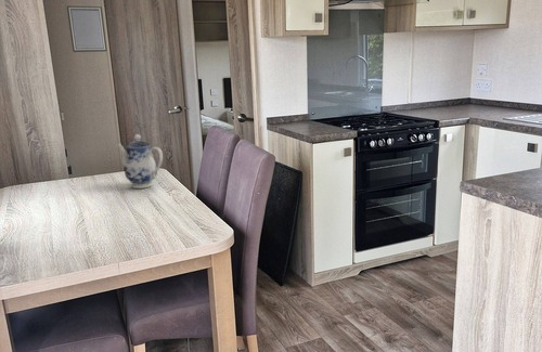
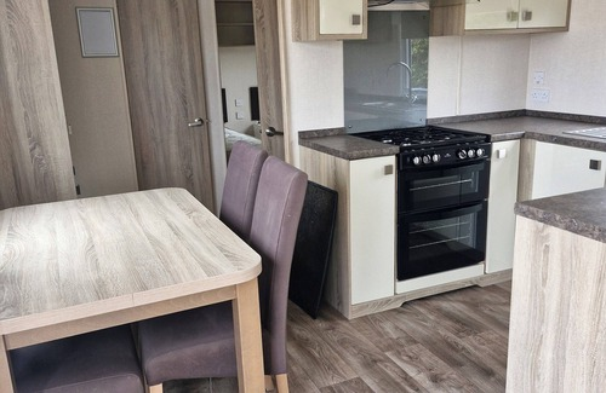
- teapot [116,133,164,190]
